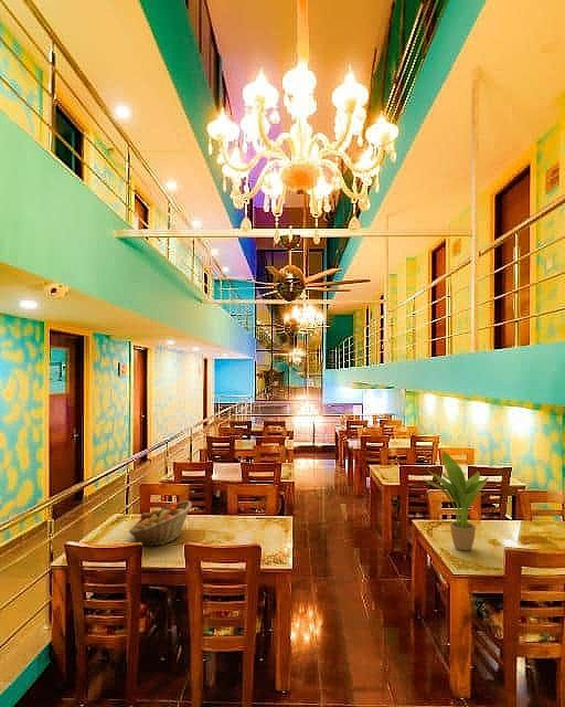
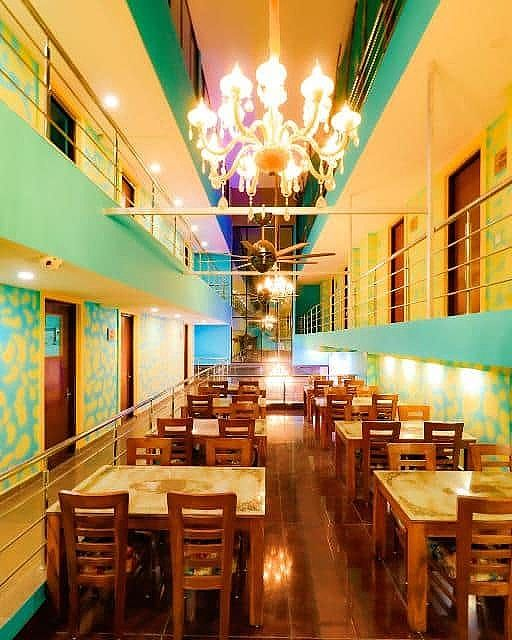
- fruit basket [128,499,193,548]
- potted plant [423,451,490,551]
